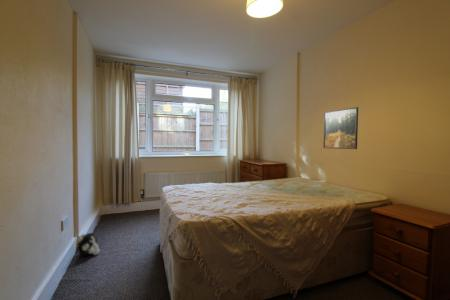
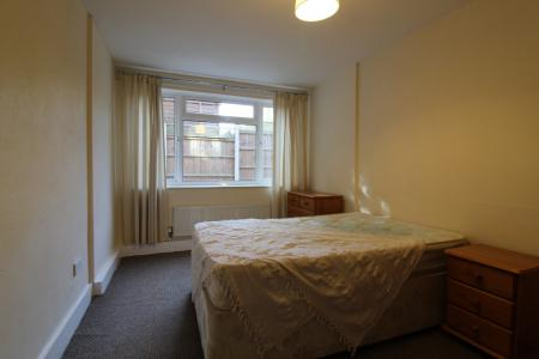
- plush toy [76,232,101,257]
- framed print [322,106,359,150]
